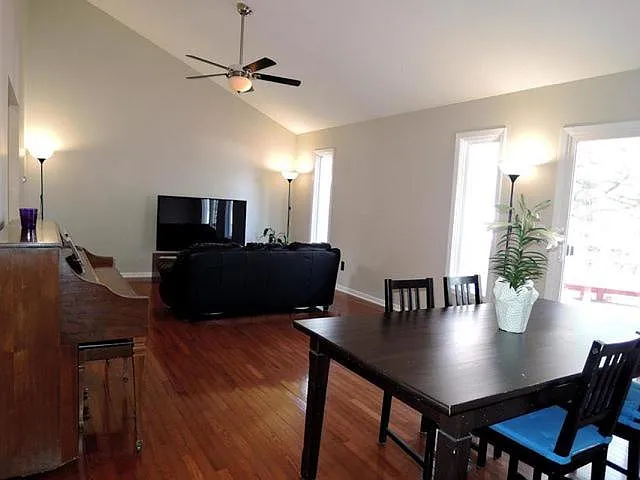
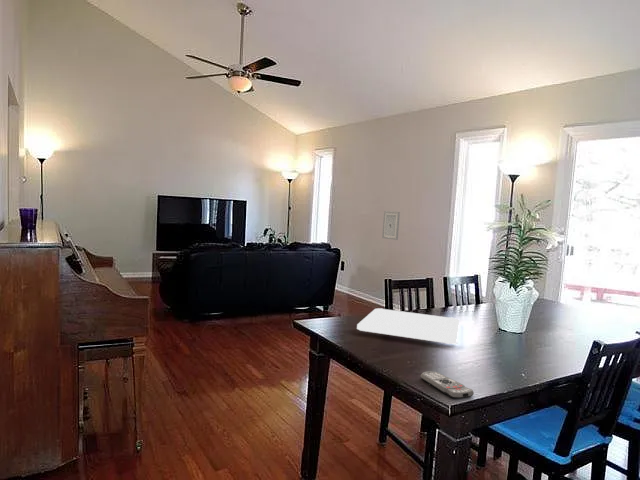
+ wall art [381,210,401,241]
+ remote control [420,370,475,400]
+ placemat [356,307,460,345]
